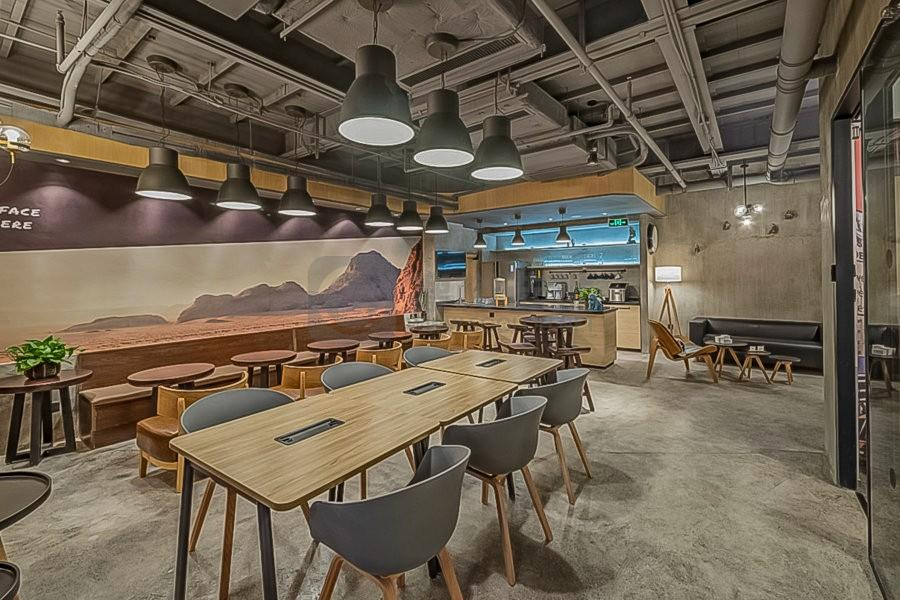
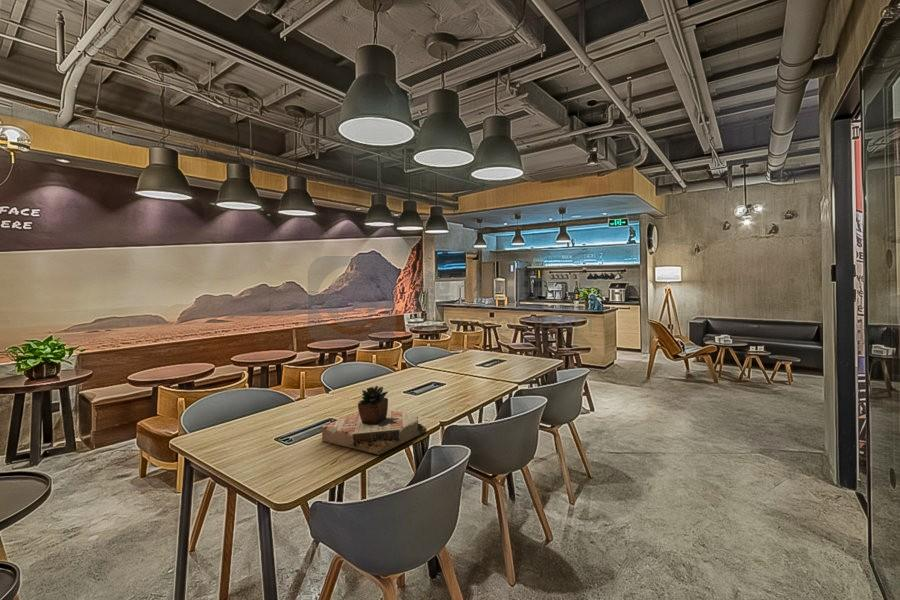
+ succulent plant [321,385,427,456]
